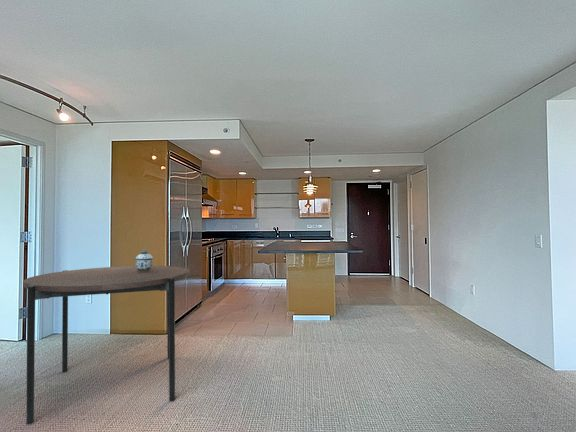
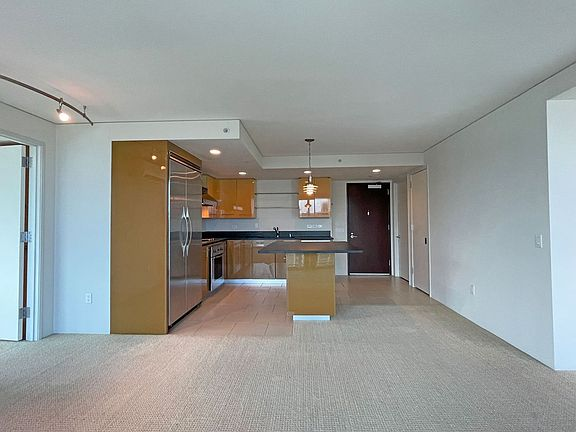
- lidded jar [134,248,155,272]
- dining table [22,265,190,425]
